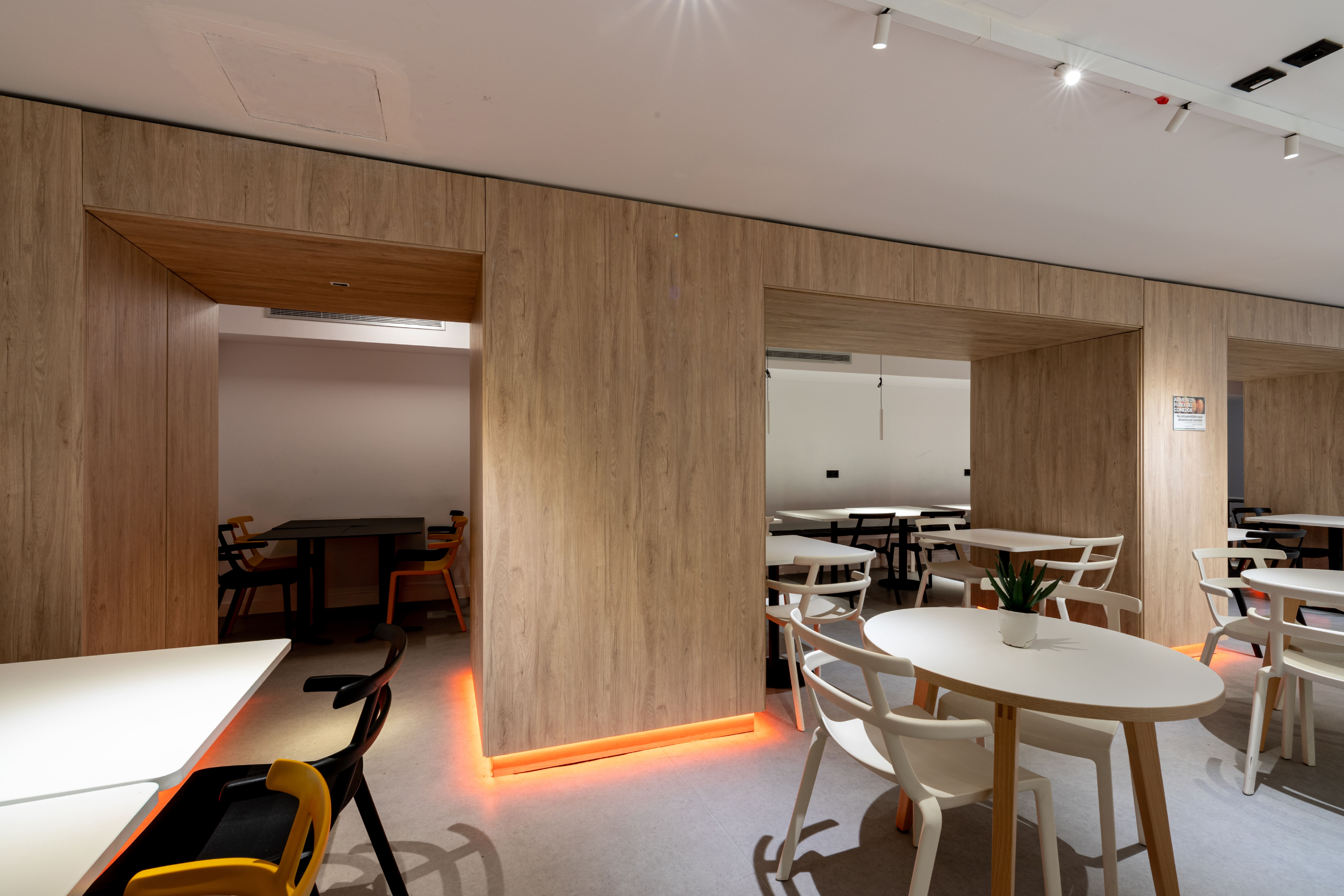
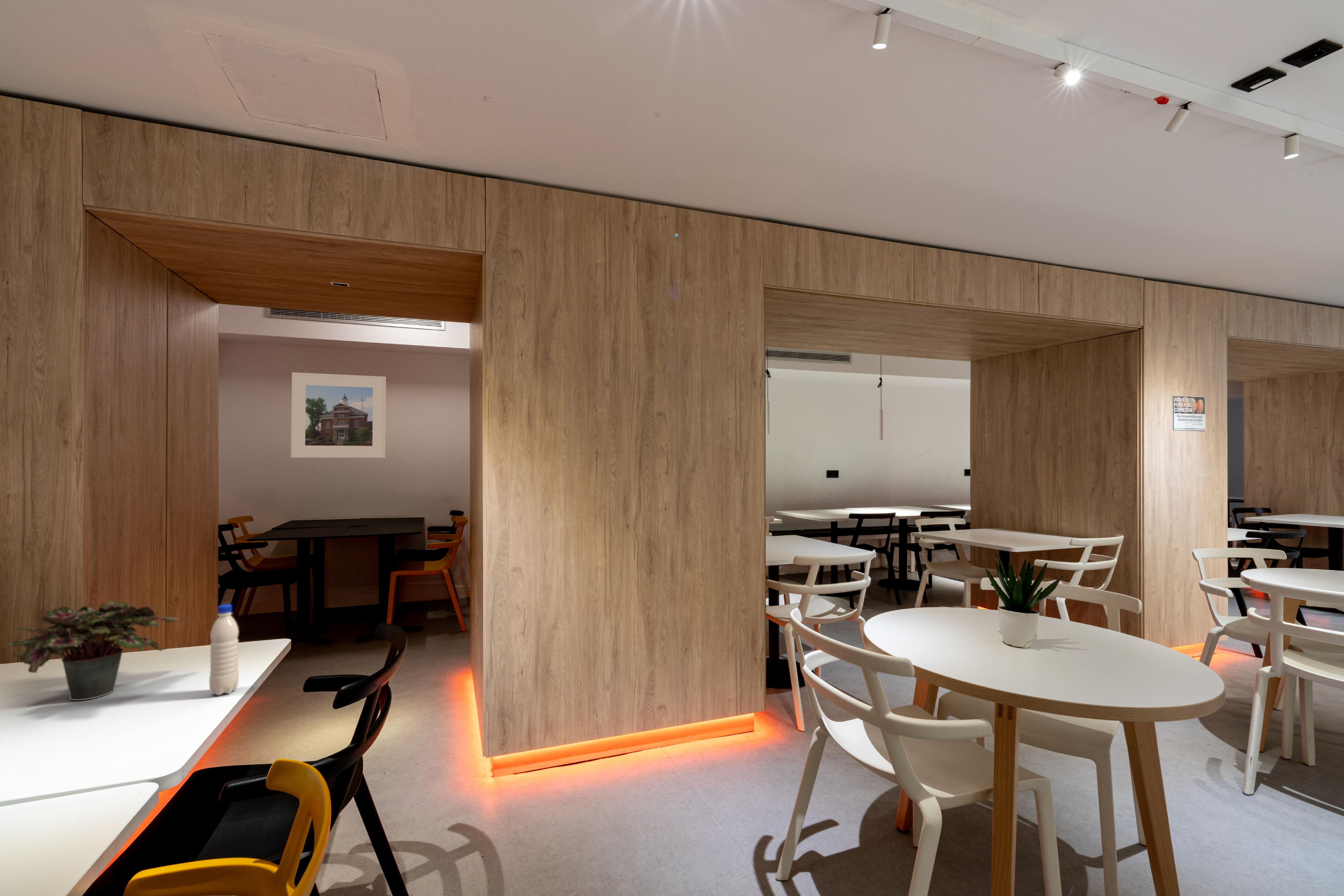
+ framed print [291,372,387,458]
+ water bottle [209,604,239,696]
+ potted plant [6,600,181,701]
